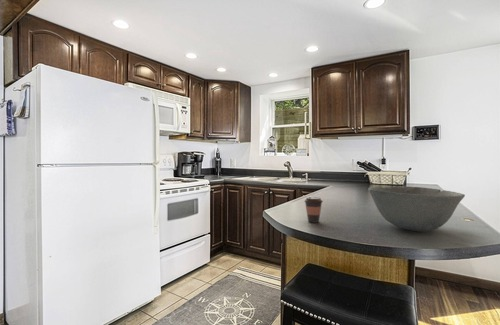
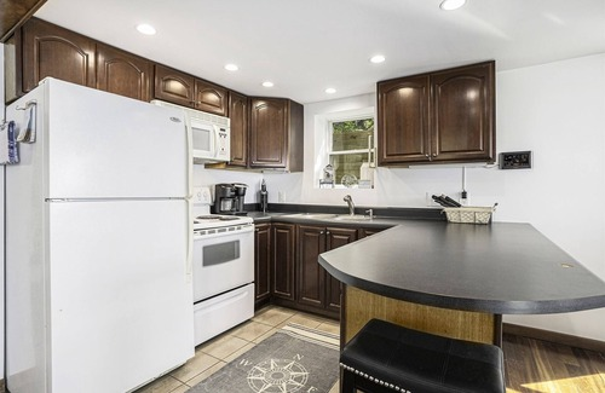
- bowl [367,186,466,233]
- coffee cup [303,196,324,224]
